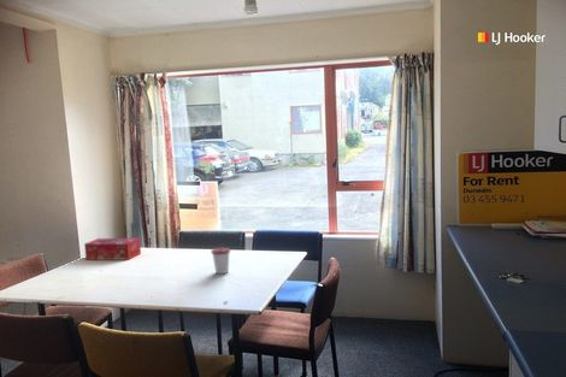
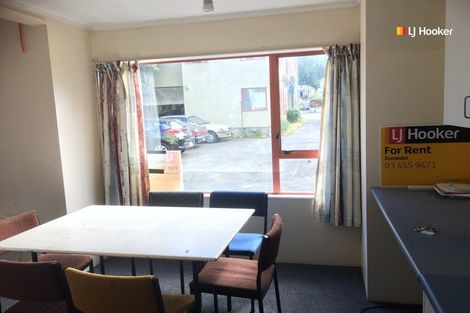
- tissue box [83,237,142,261]
- cup [210,243,231,275]
